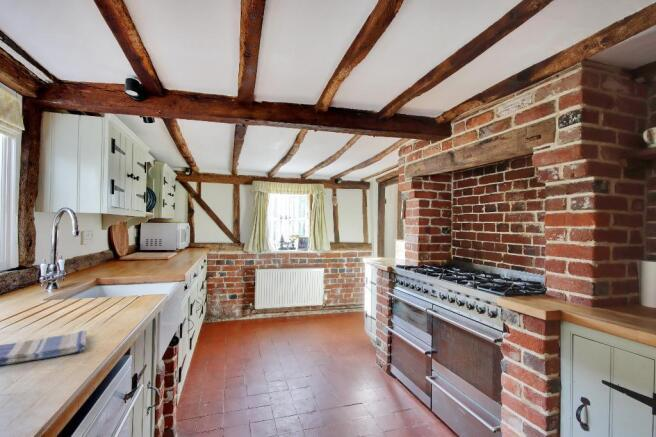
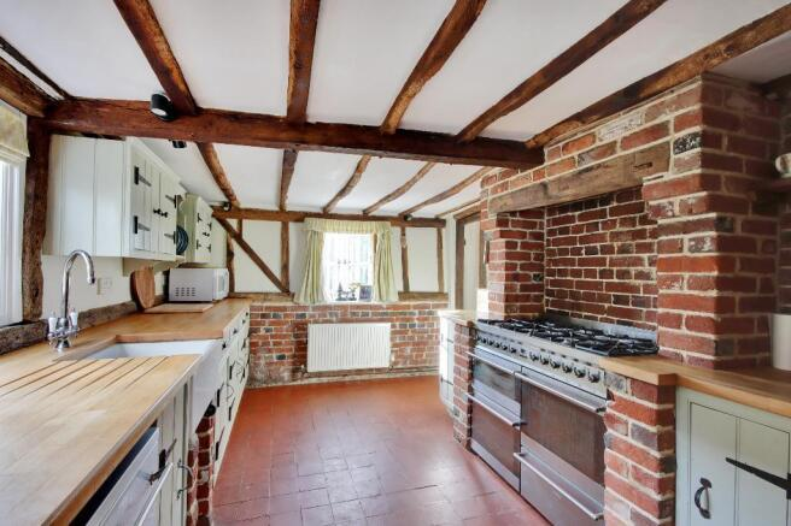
- dish towel [0,329,88,367]
